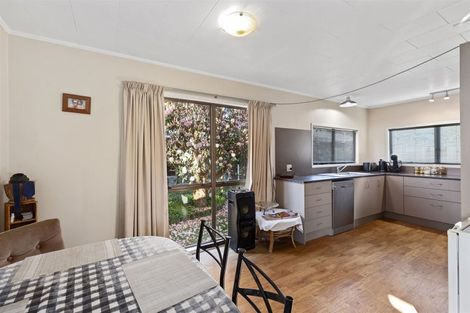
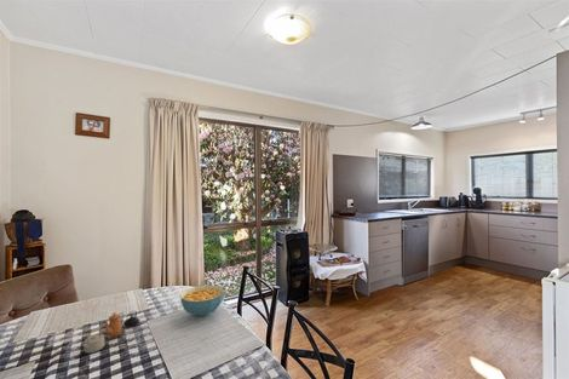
+ cereal bowl [179,285,225,317]
+ teapot [81,310,142,354]
